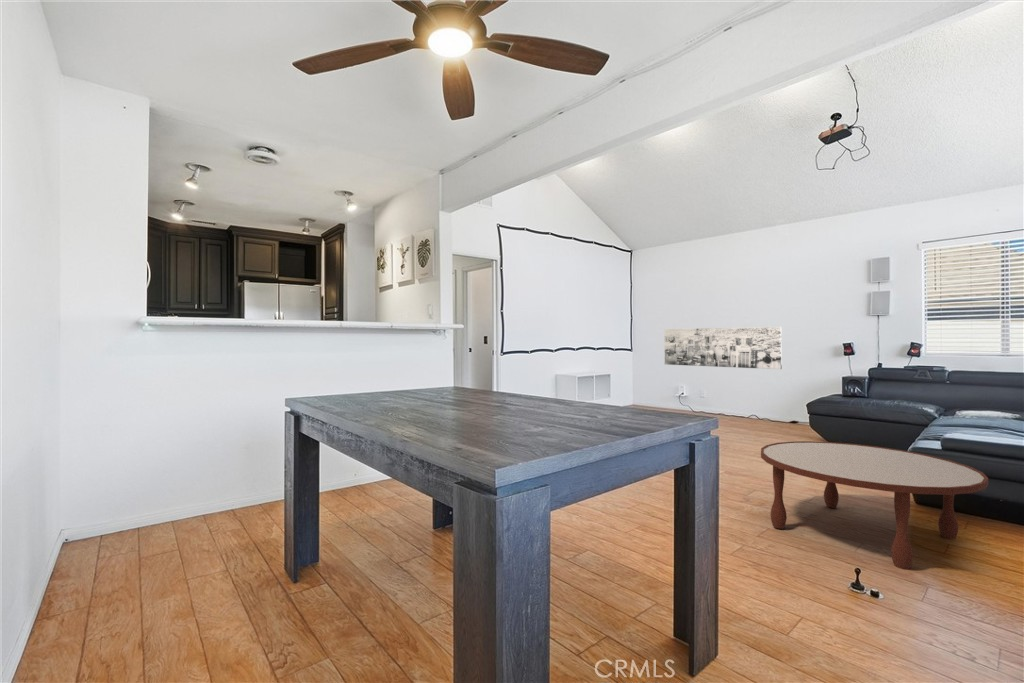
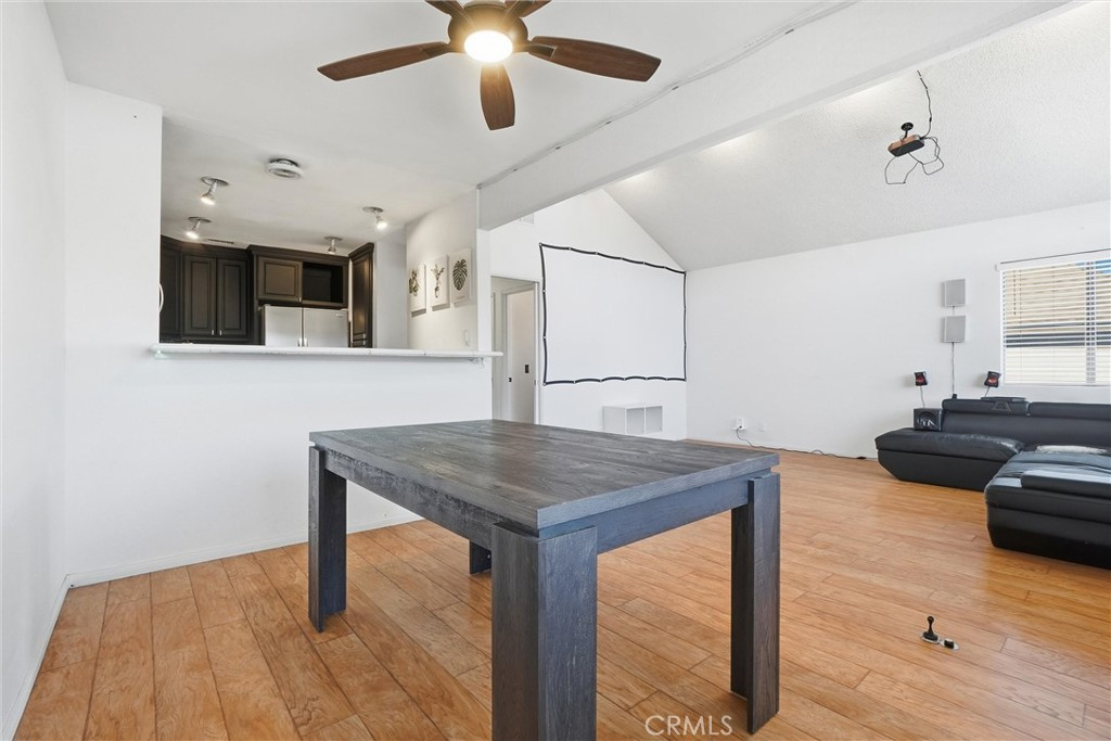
- wall art [664,326,783,370]
- coffee table [760,440,989,571]
